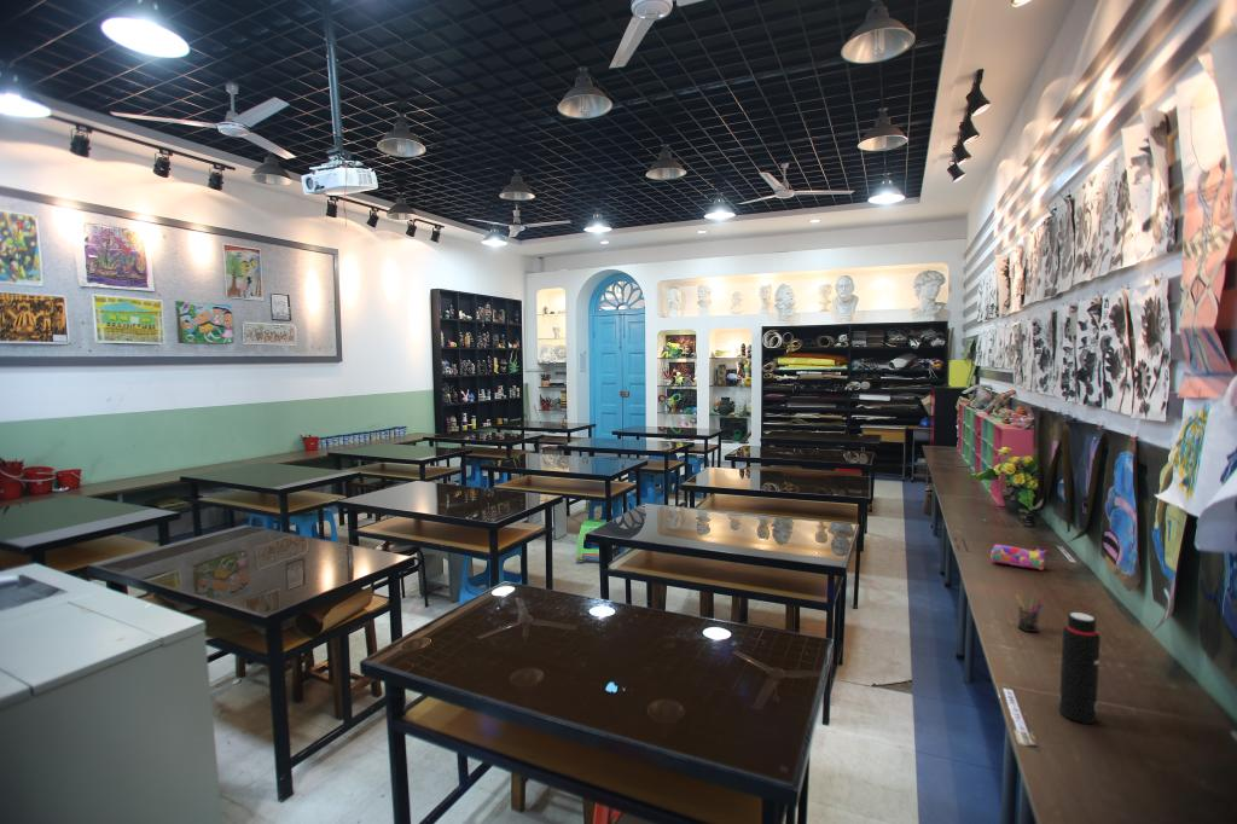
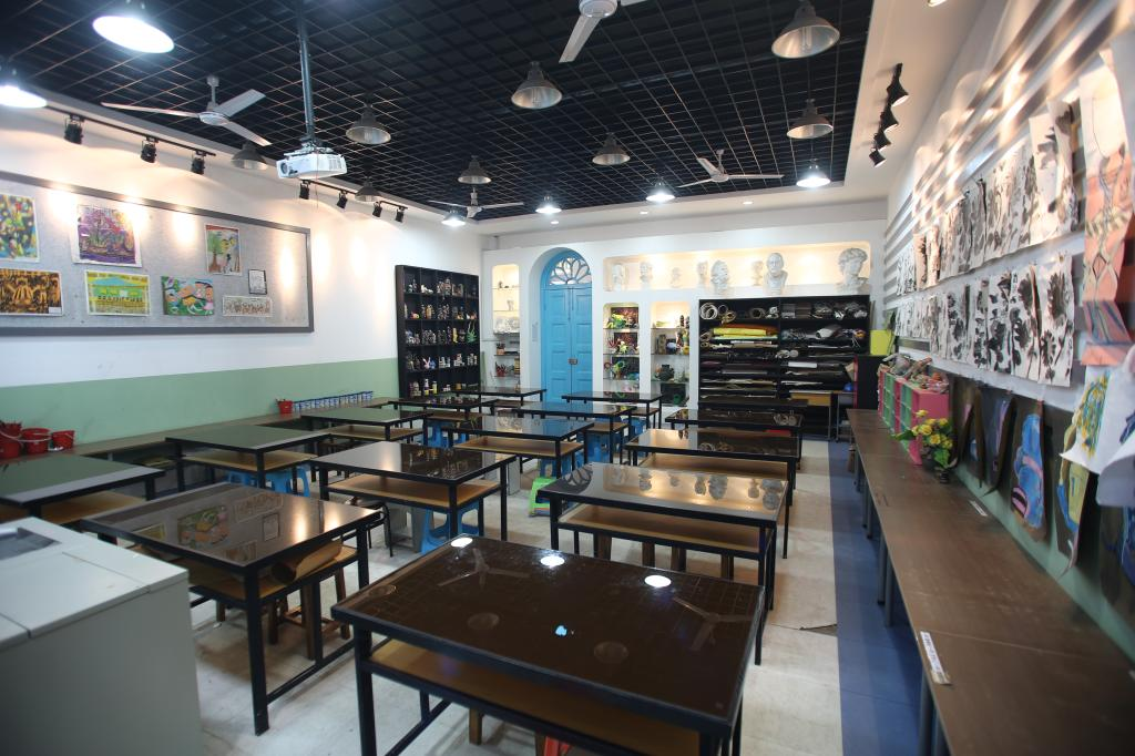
- water bottle [1058,611,1102,725]
- pencil case [989,542,1047,571]
- pen holder [1015,594,1044,633]
